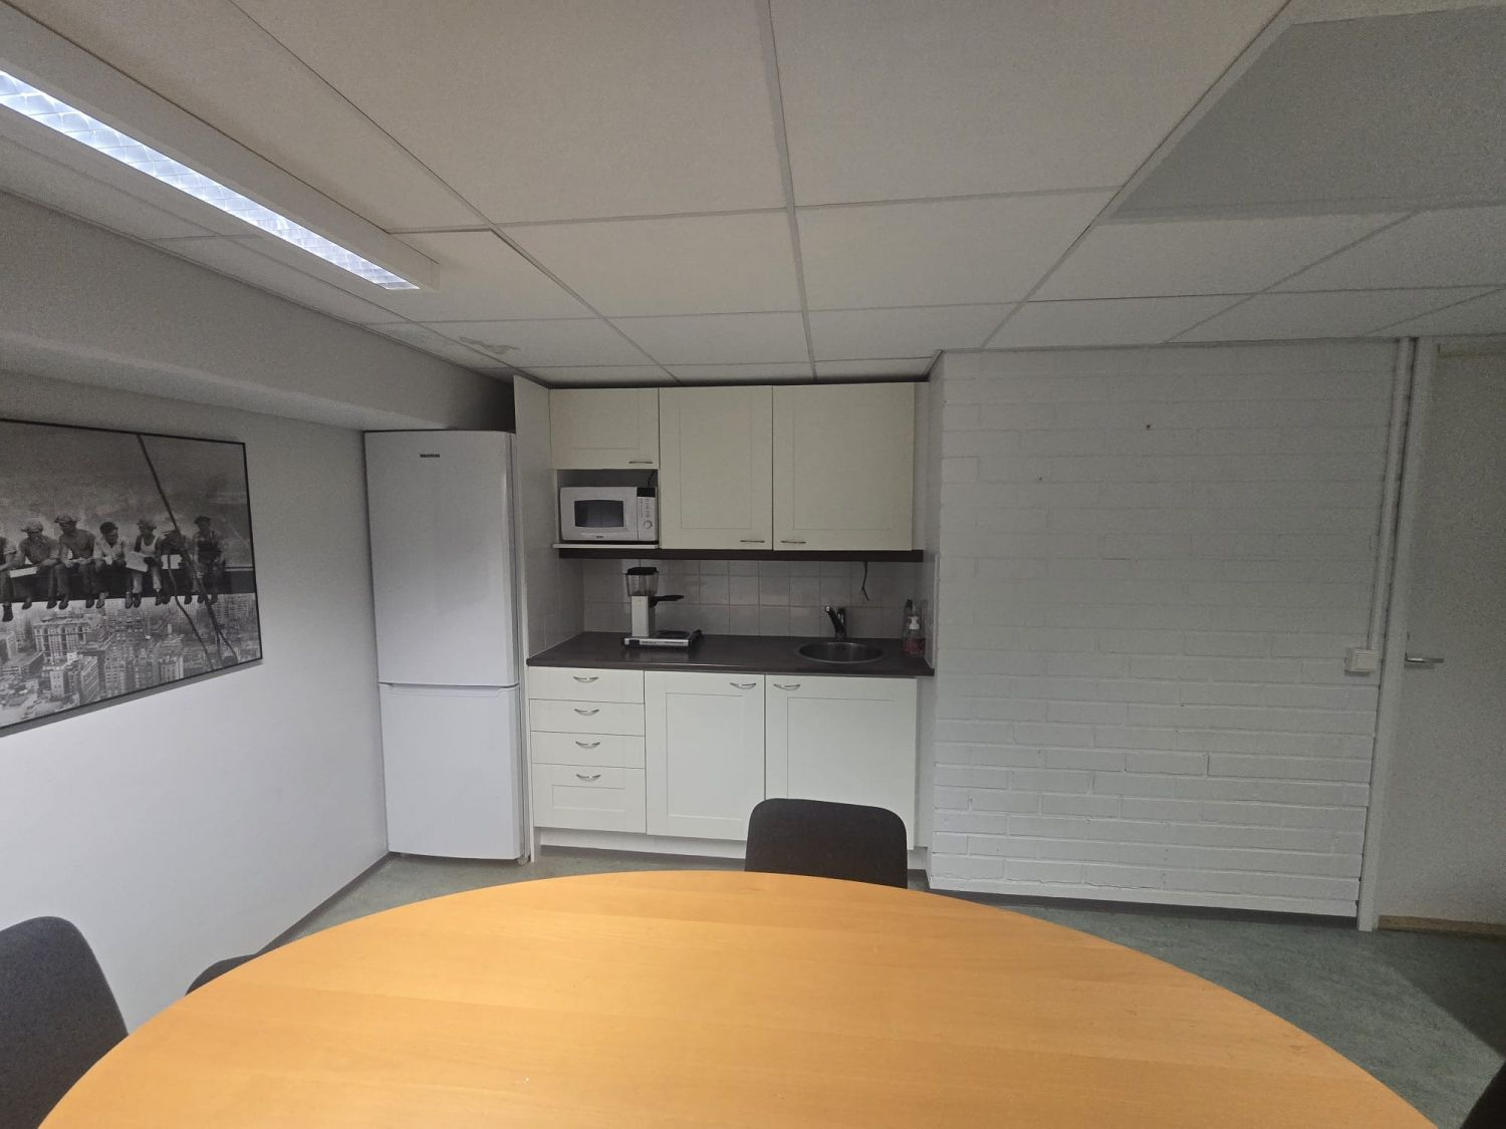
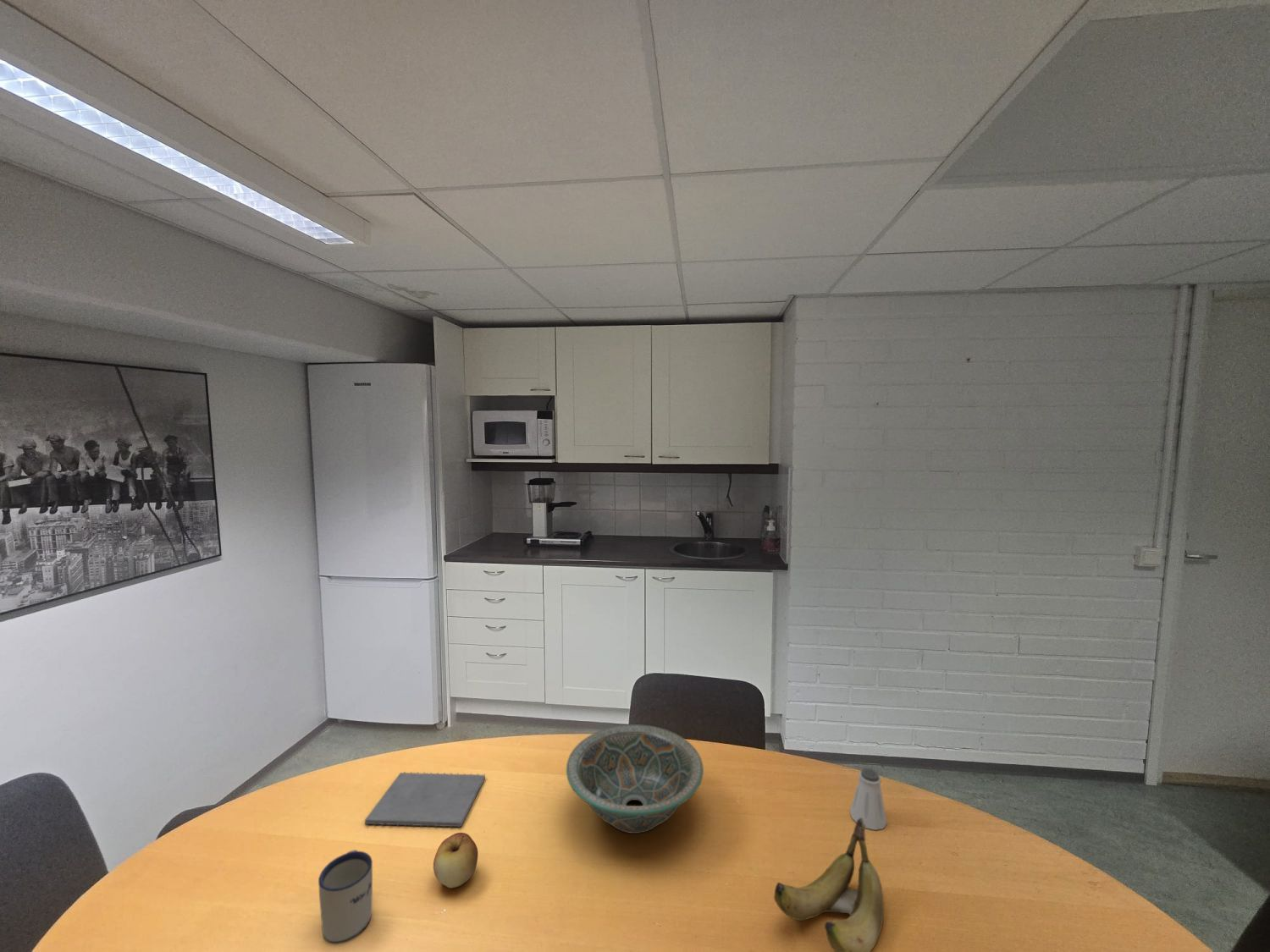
+ saltshaker [849,768,888,831]
+ notepad [364,771,486,829]
+ apple [433,832,478,889]
+ banana [773,818,885,952]
+ mug [317,849,373,945]
+ decorative bowl [566,724,704,834]
